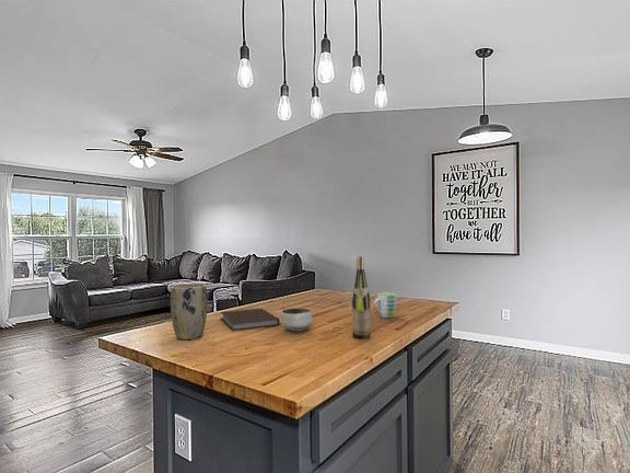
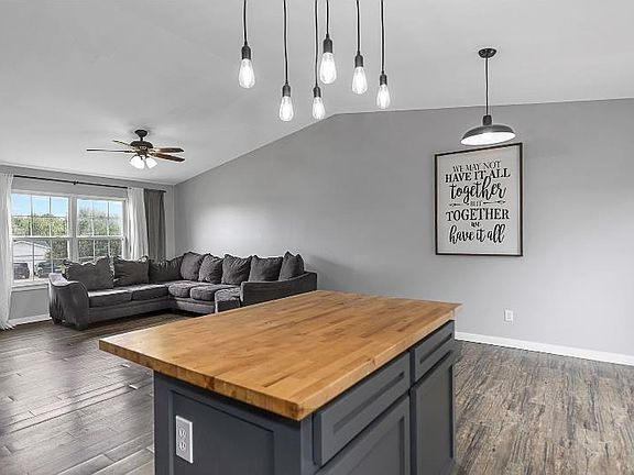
- mug [373,291,397,319]
- notebook [220,308,281,332]
- plant pot [170,282,208,341]
- wine bottle [351,255,372,339]
- bowl [280,307,314,332]
